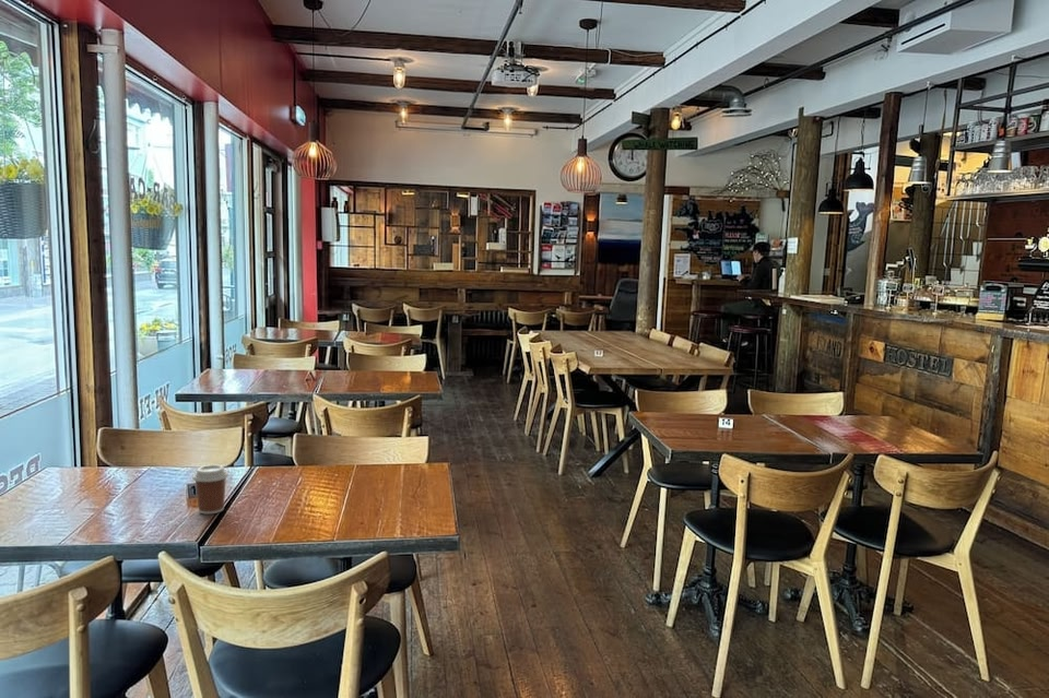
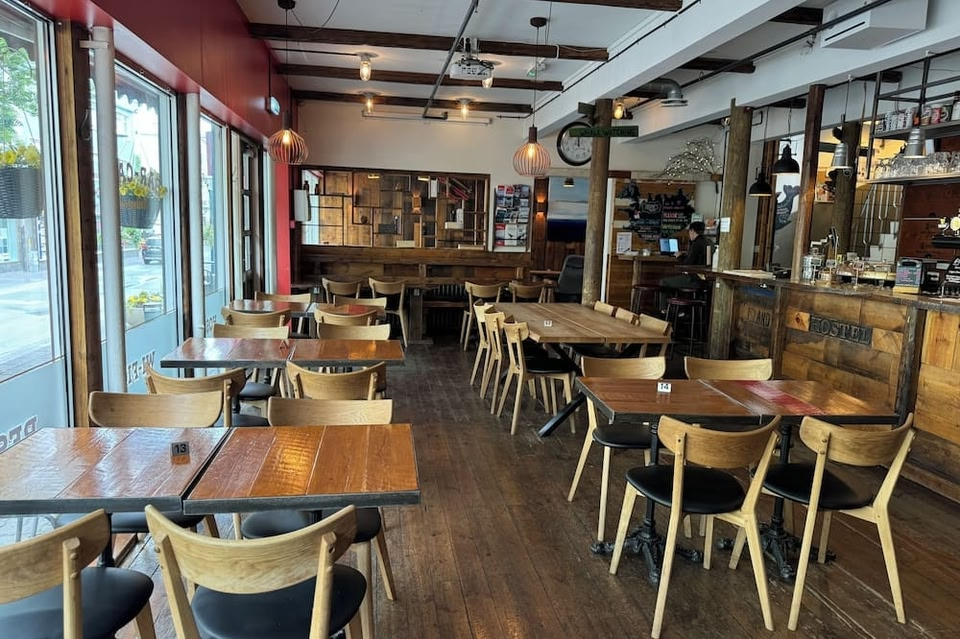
- coffee cup [191,464,229,516]
